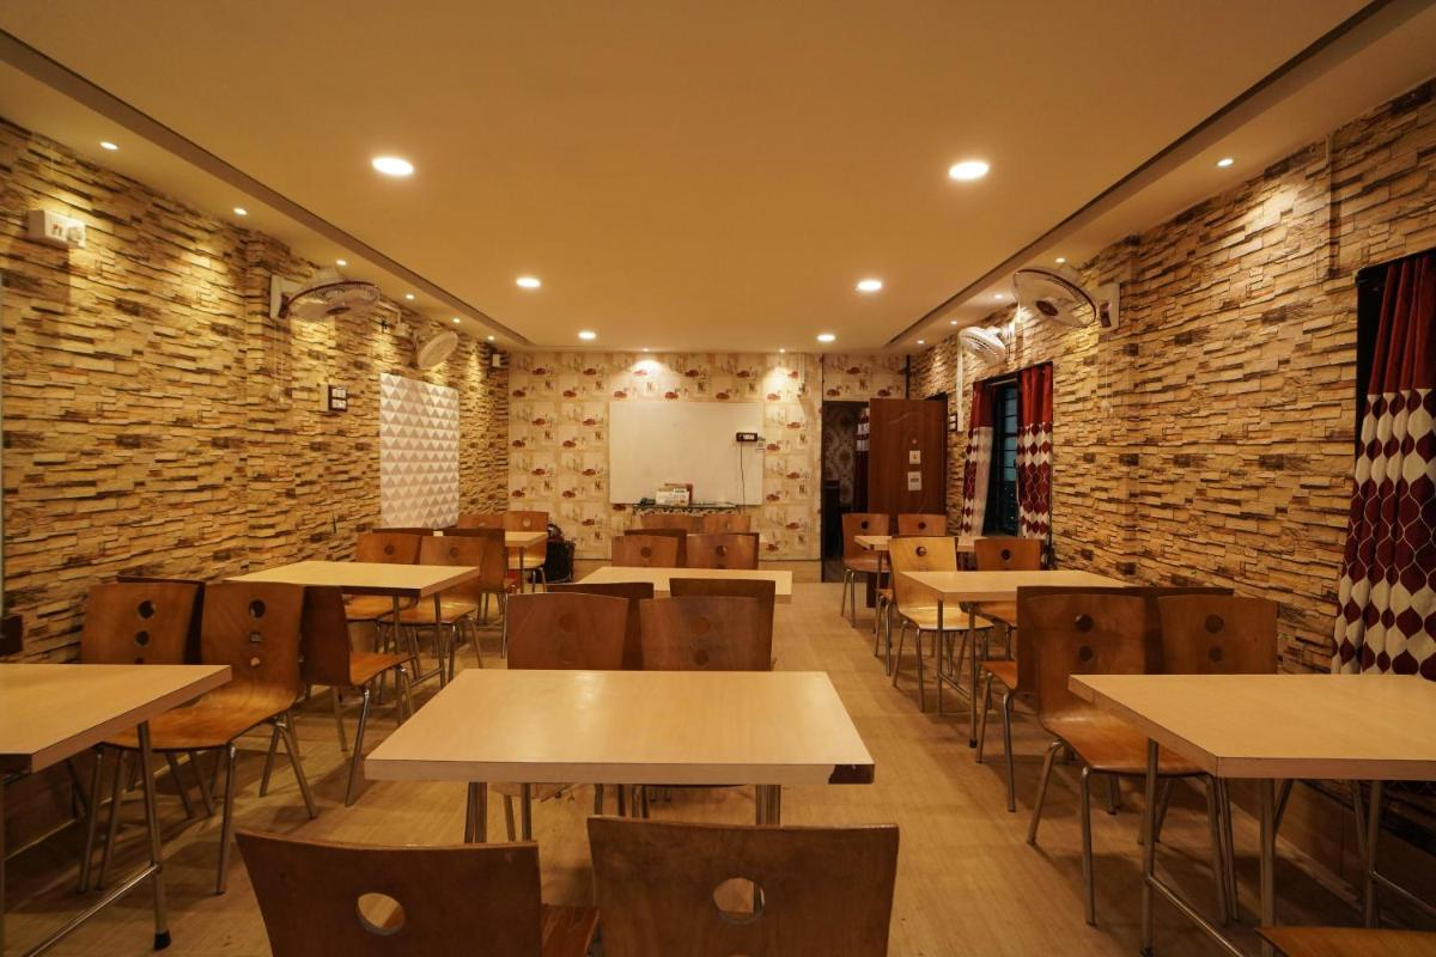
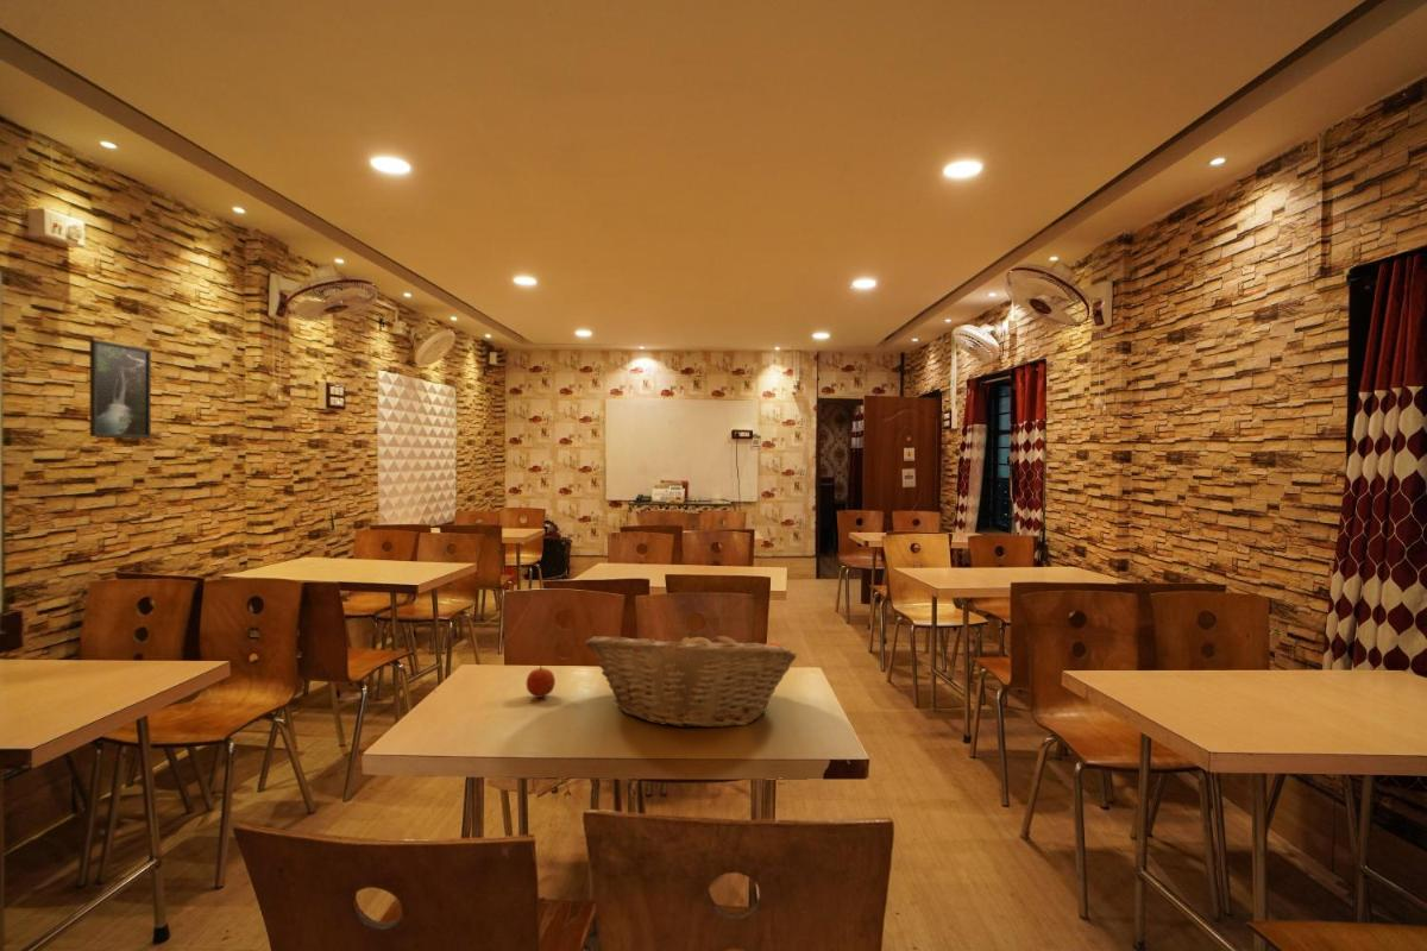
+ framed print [89,338,152,440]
+ fruit basket [584,625,798,729]
+ fruit [526,663,557,699]
